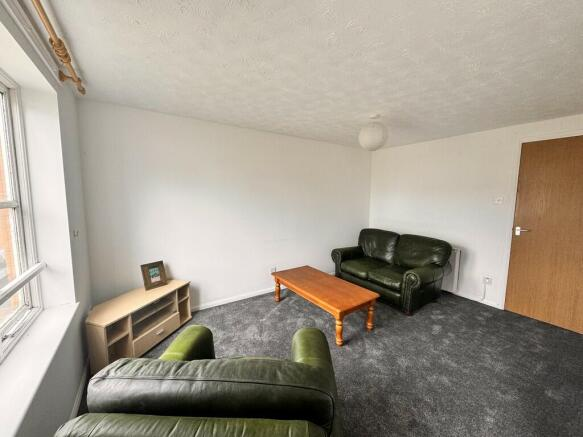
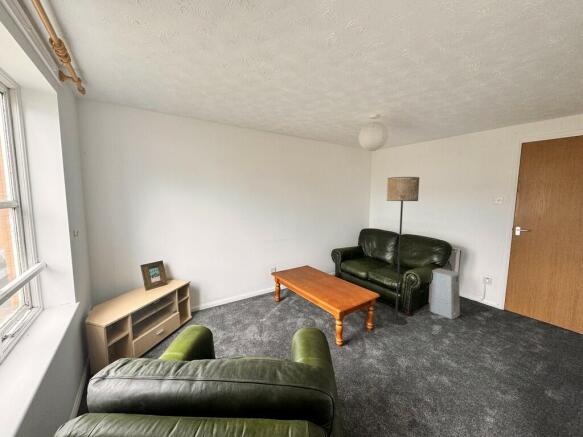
+ floor lamp [386,176,420,326]
+ air purifier [428,267,461,320]
